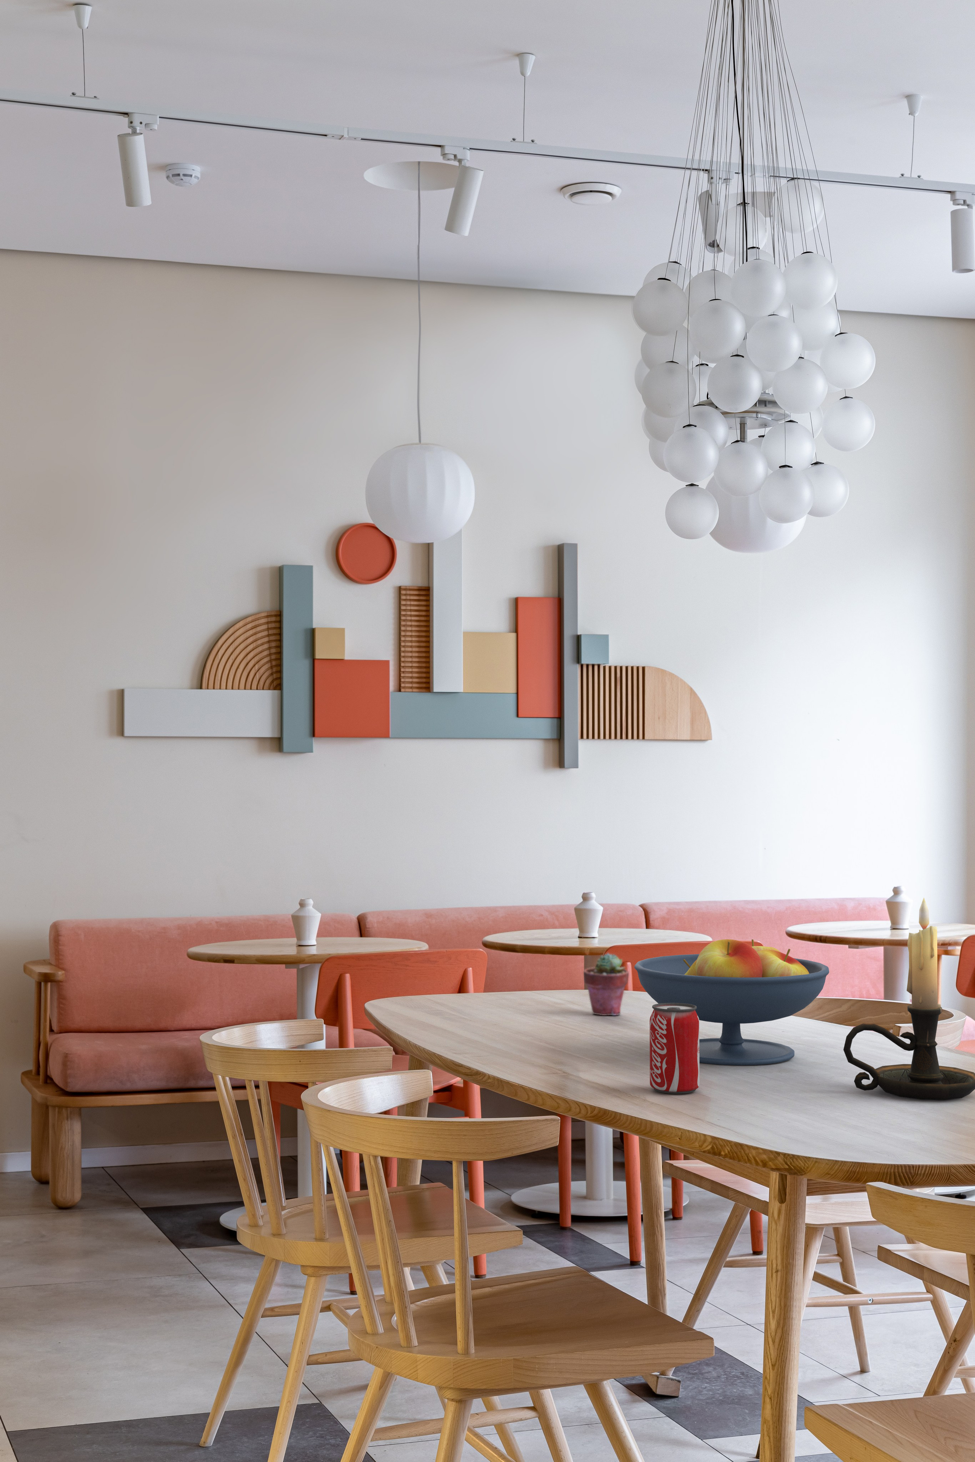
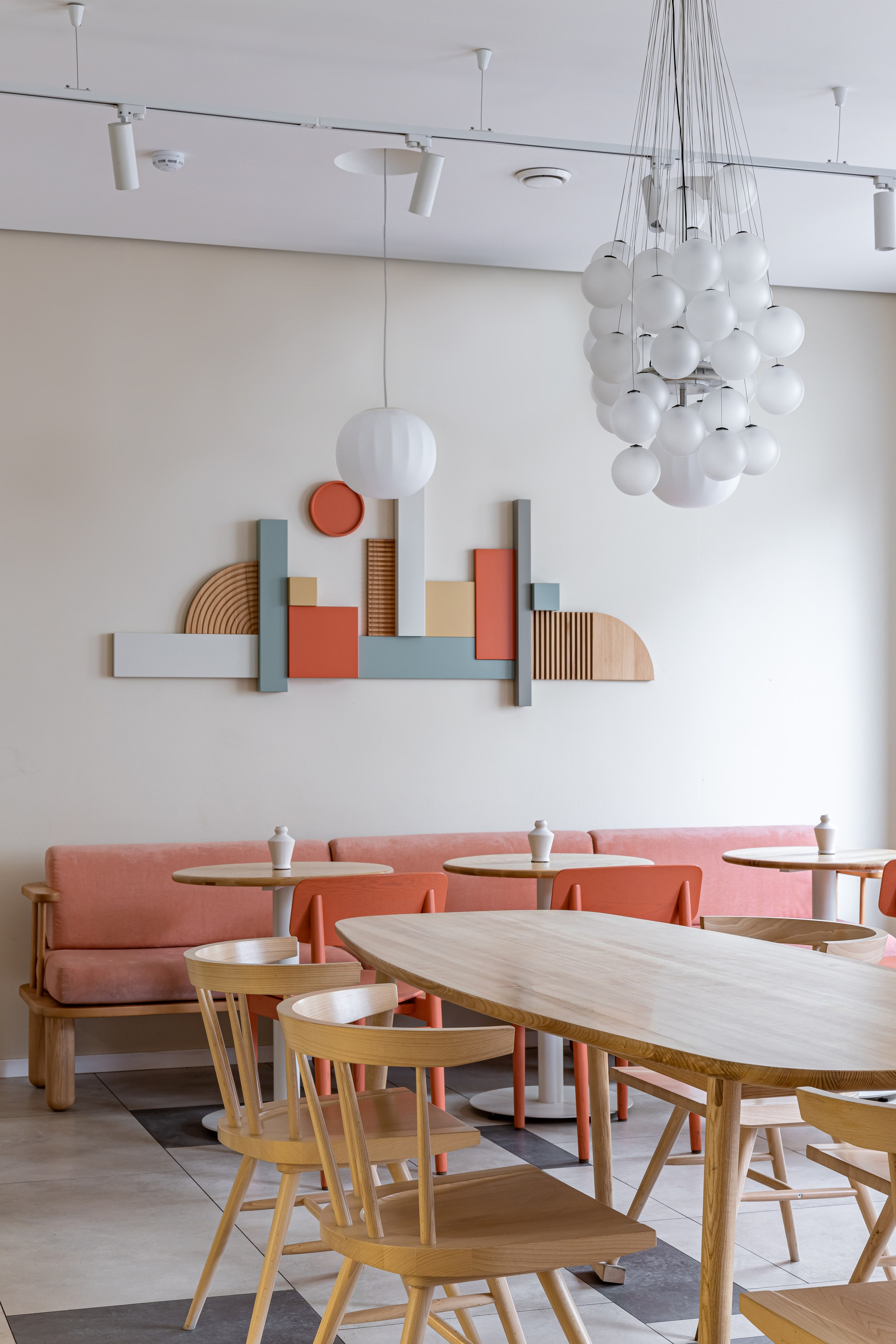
- fruit bowl [634,939,829,1066]
- beverage can [650,1003,700,1094]
- candle holder [843,897,975,1101]
- potted succulent [583,952,629,1016]
